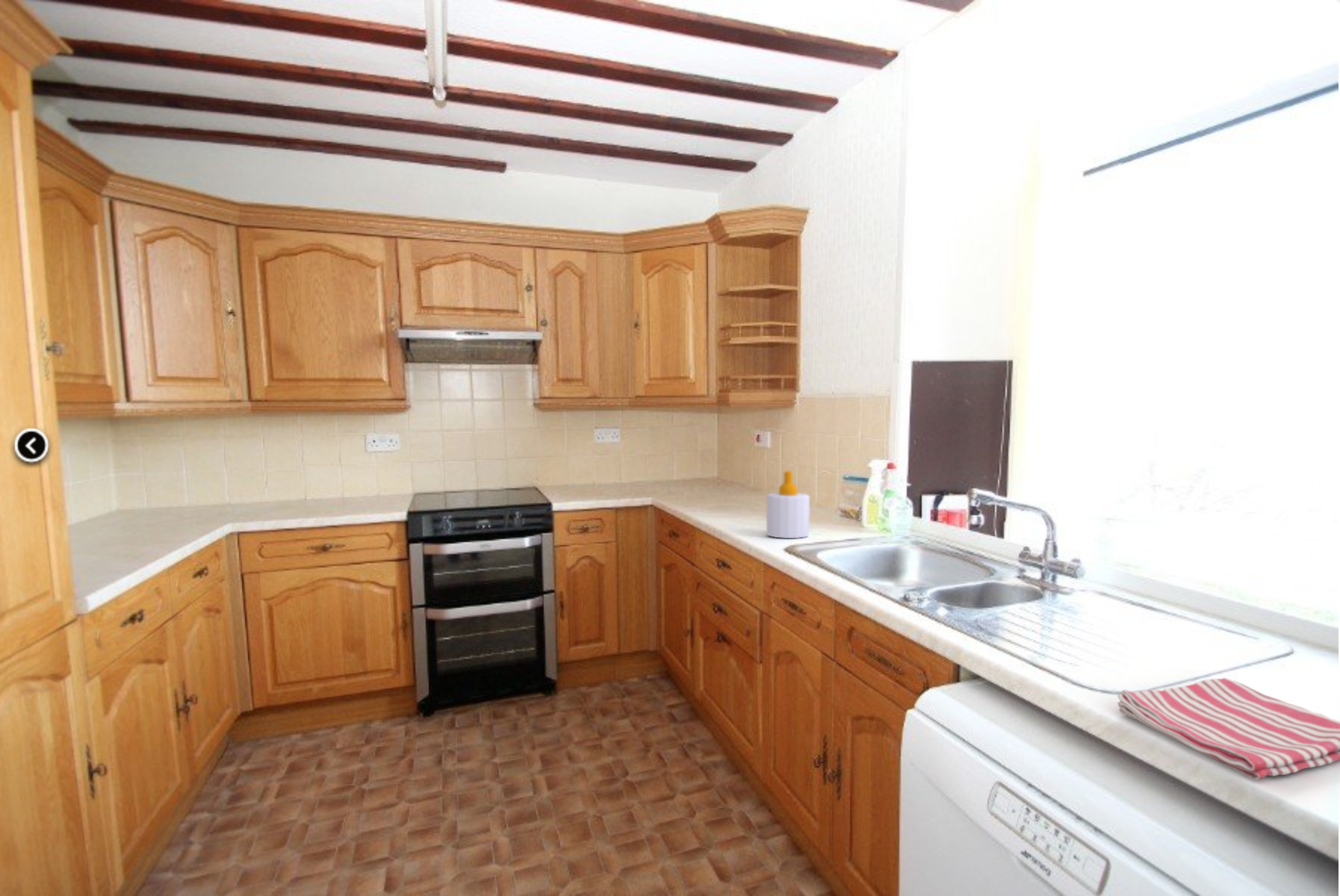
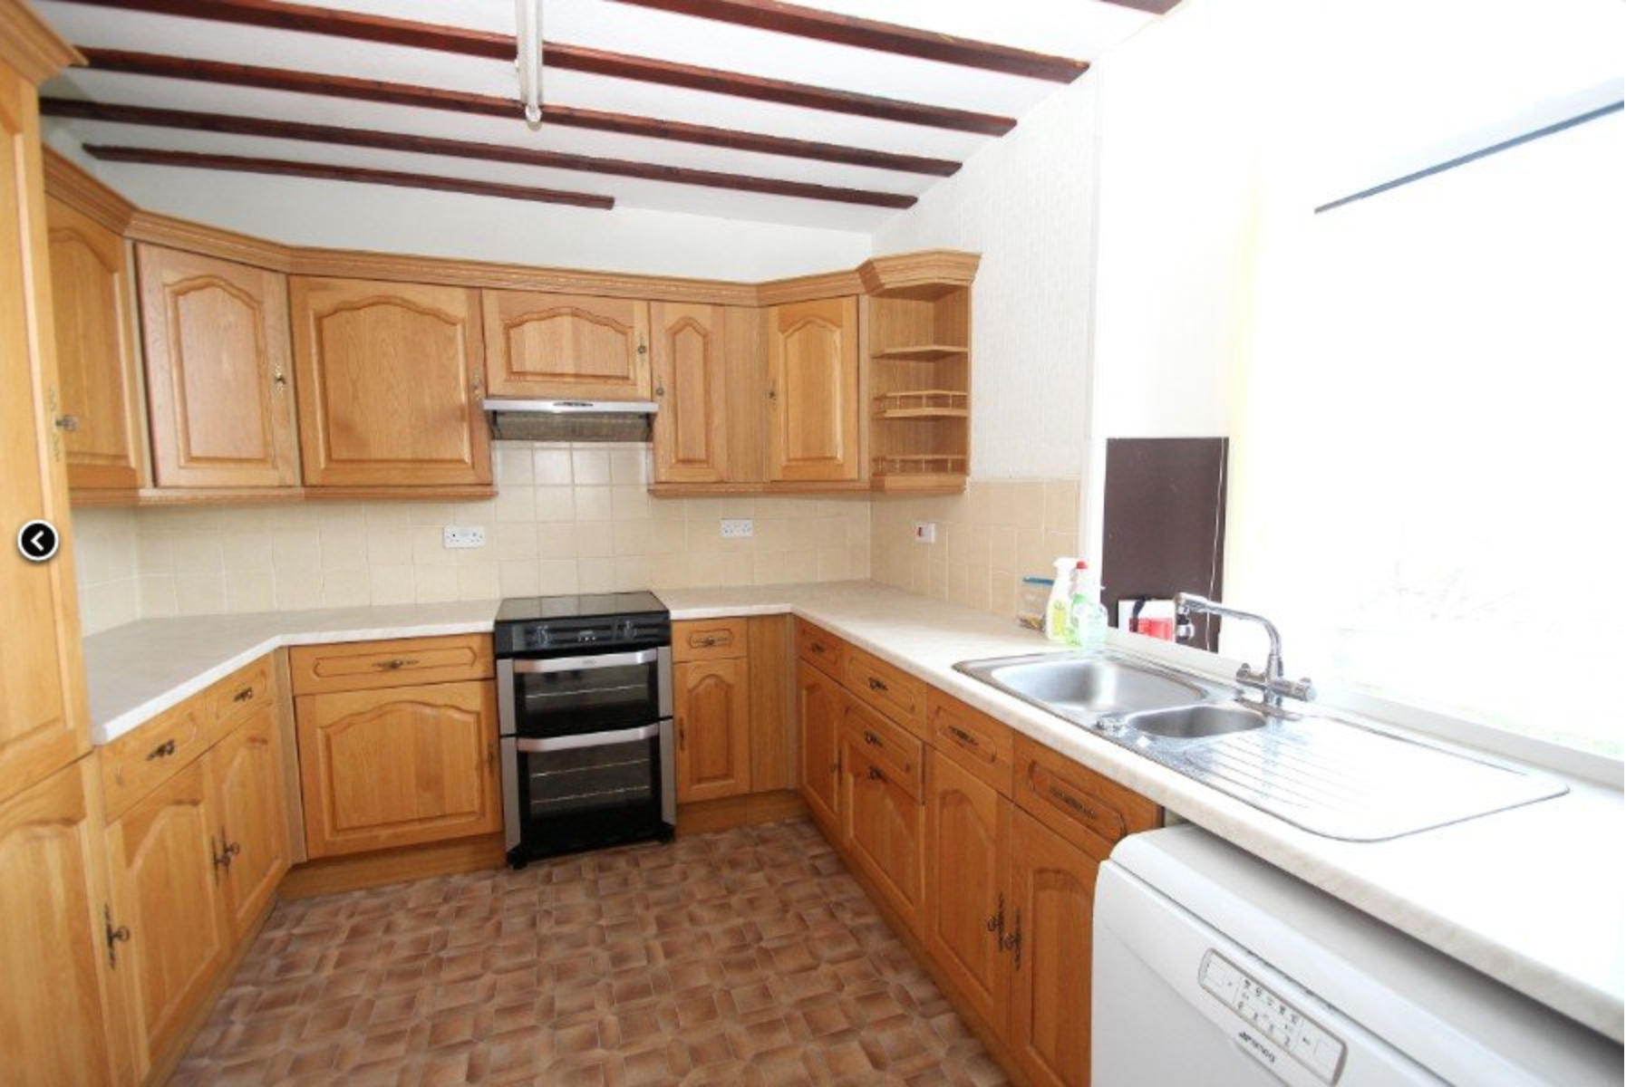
- soap bottle [766,470,810,539]
- dish towel [1117,677,1340,780]
